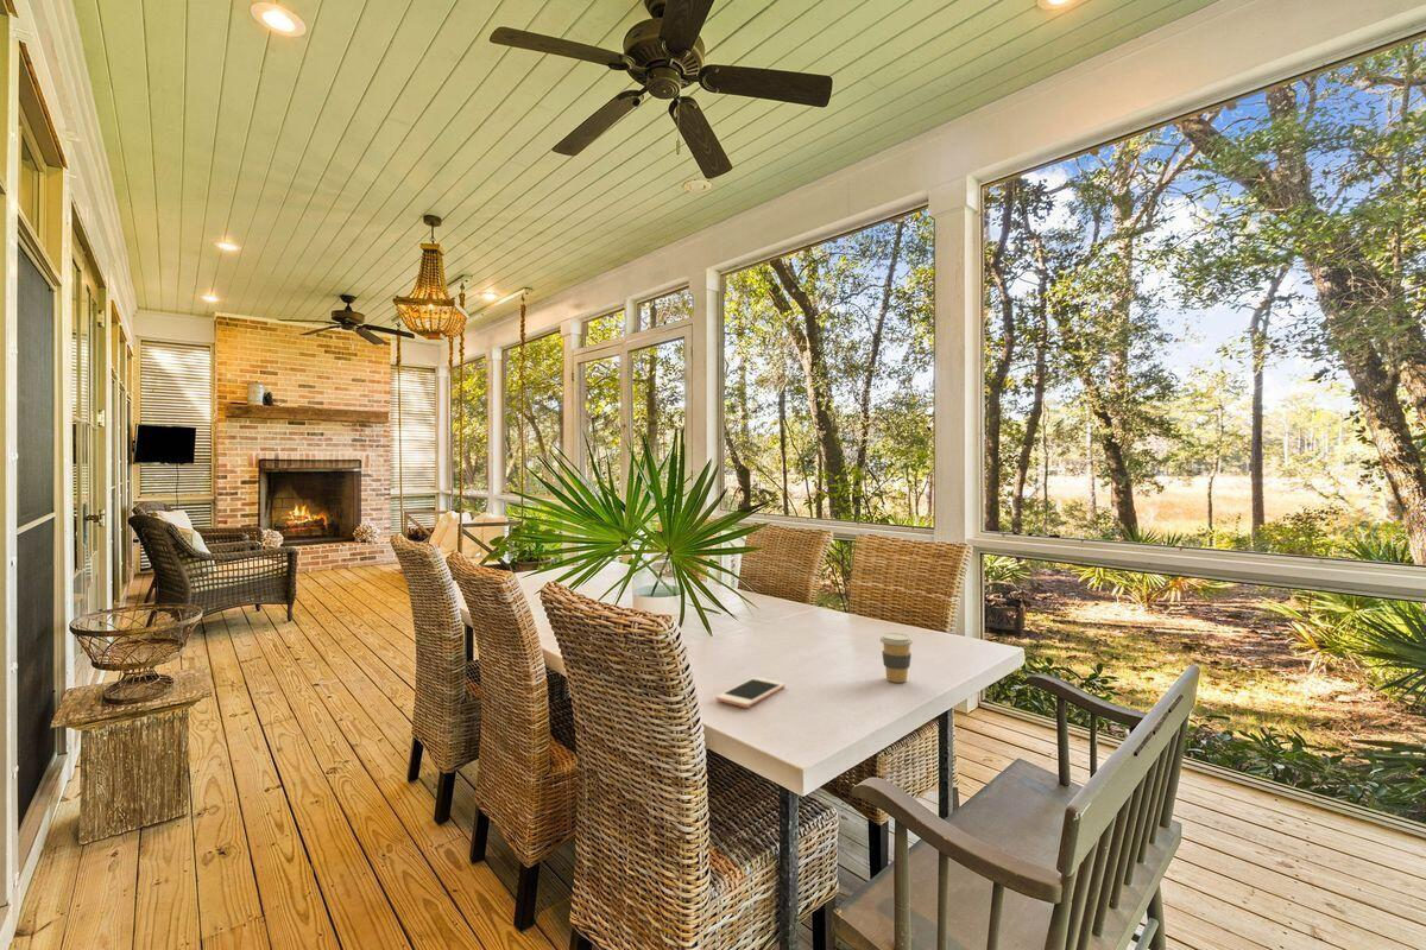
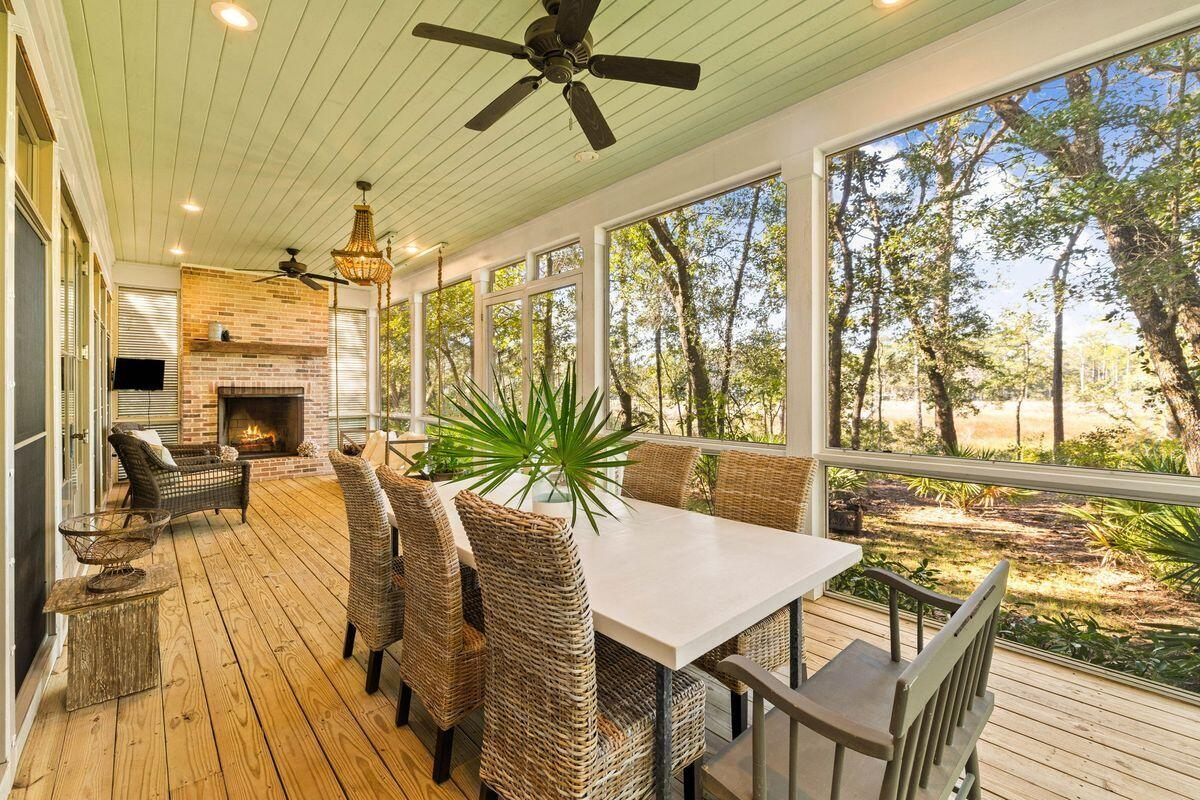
- cell phone [715,676,787,709]
- coffee cup [879,632,915,684]
